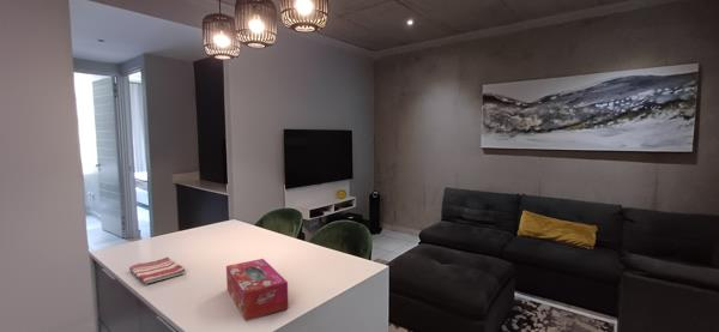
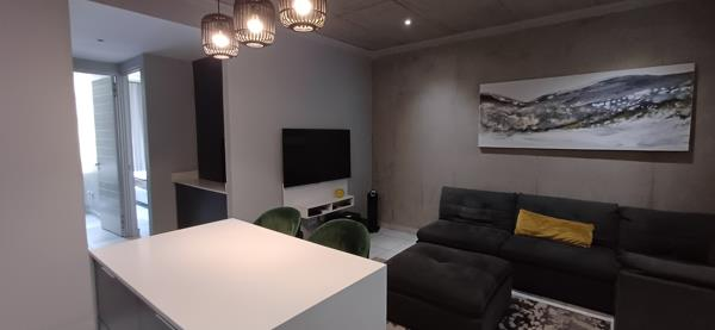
- tissue box [225,258,289,322]
- dish towel [128,256,187,285]
